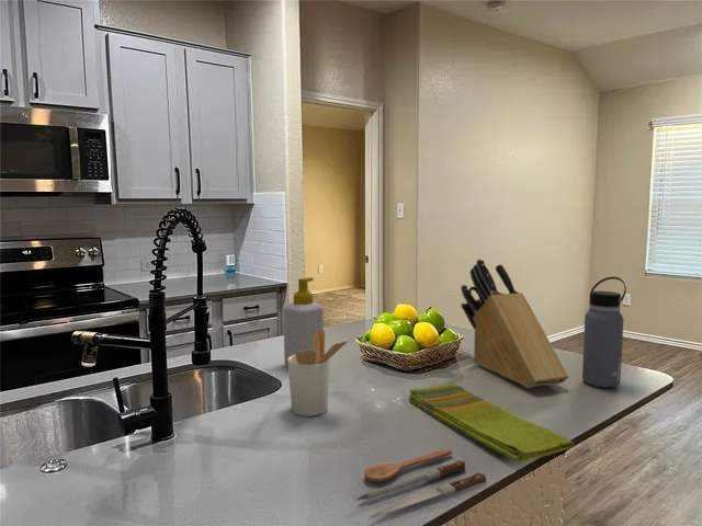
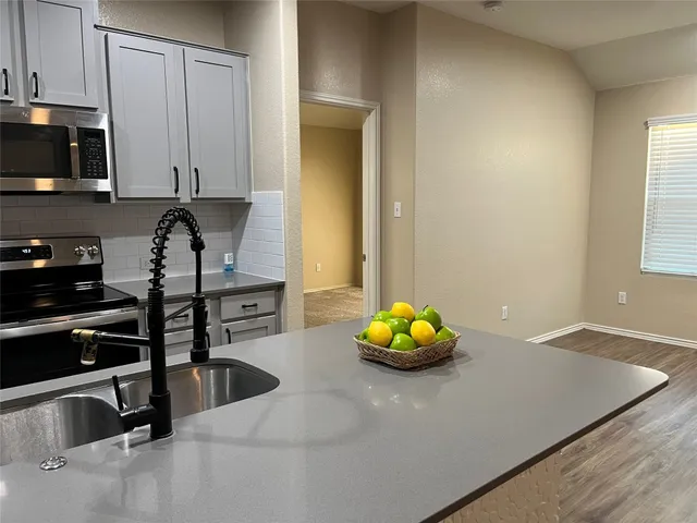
- soap bottle [282,276,325,366]
- dish towel [408,384,575,464]
- utensil holder [287,329,352,418]
- water bottle [581,276,627,388]
- knife block [460,258,569,389]
- spoon [355,448,487,521]
